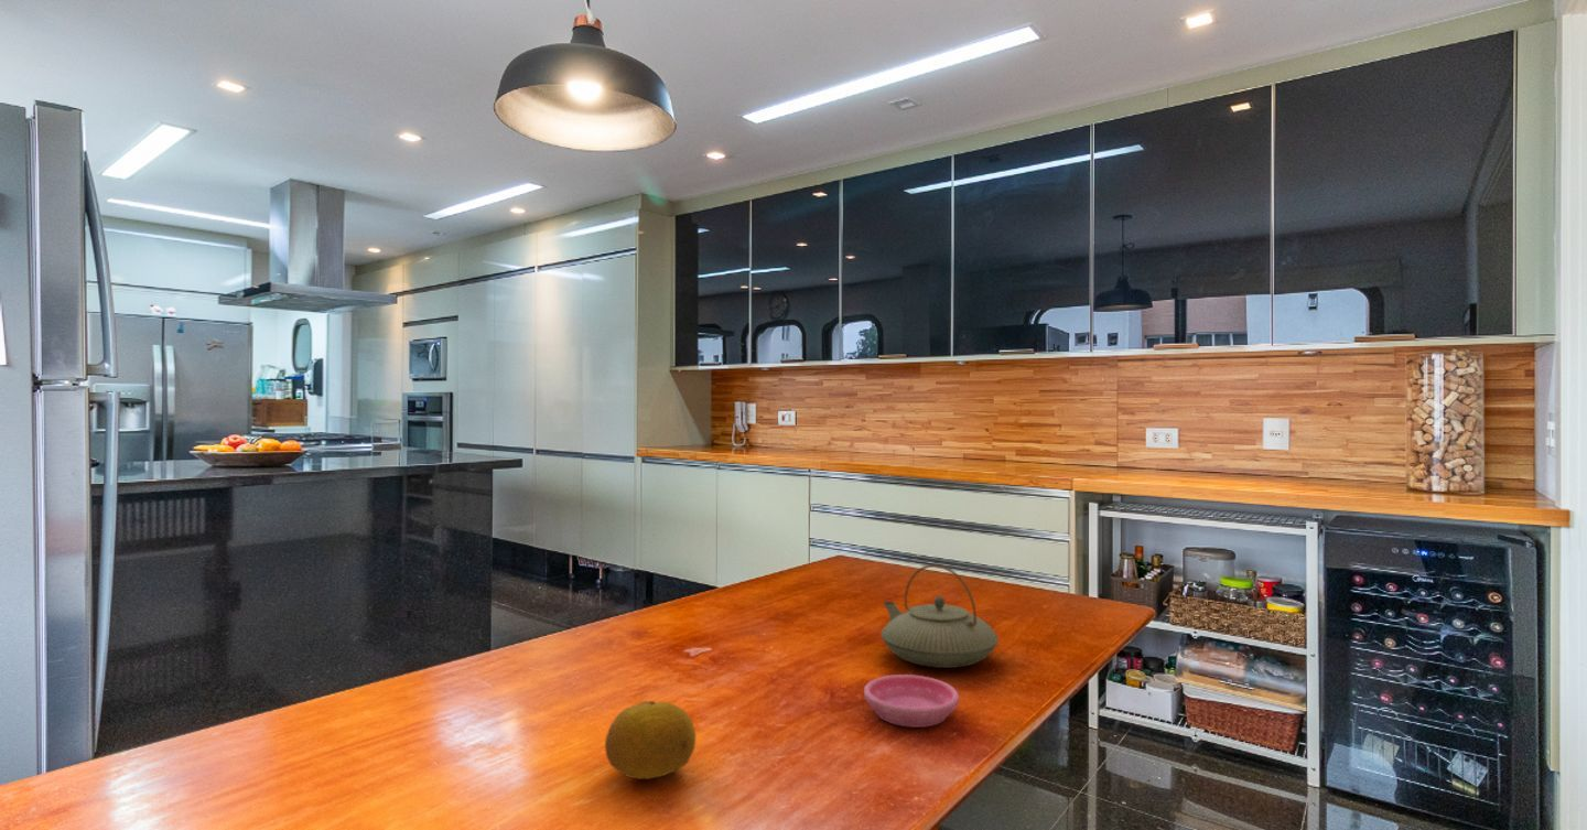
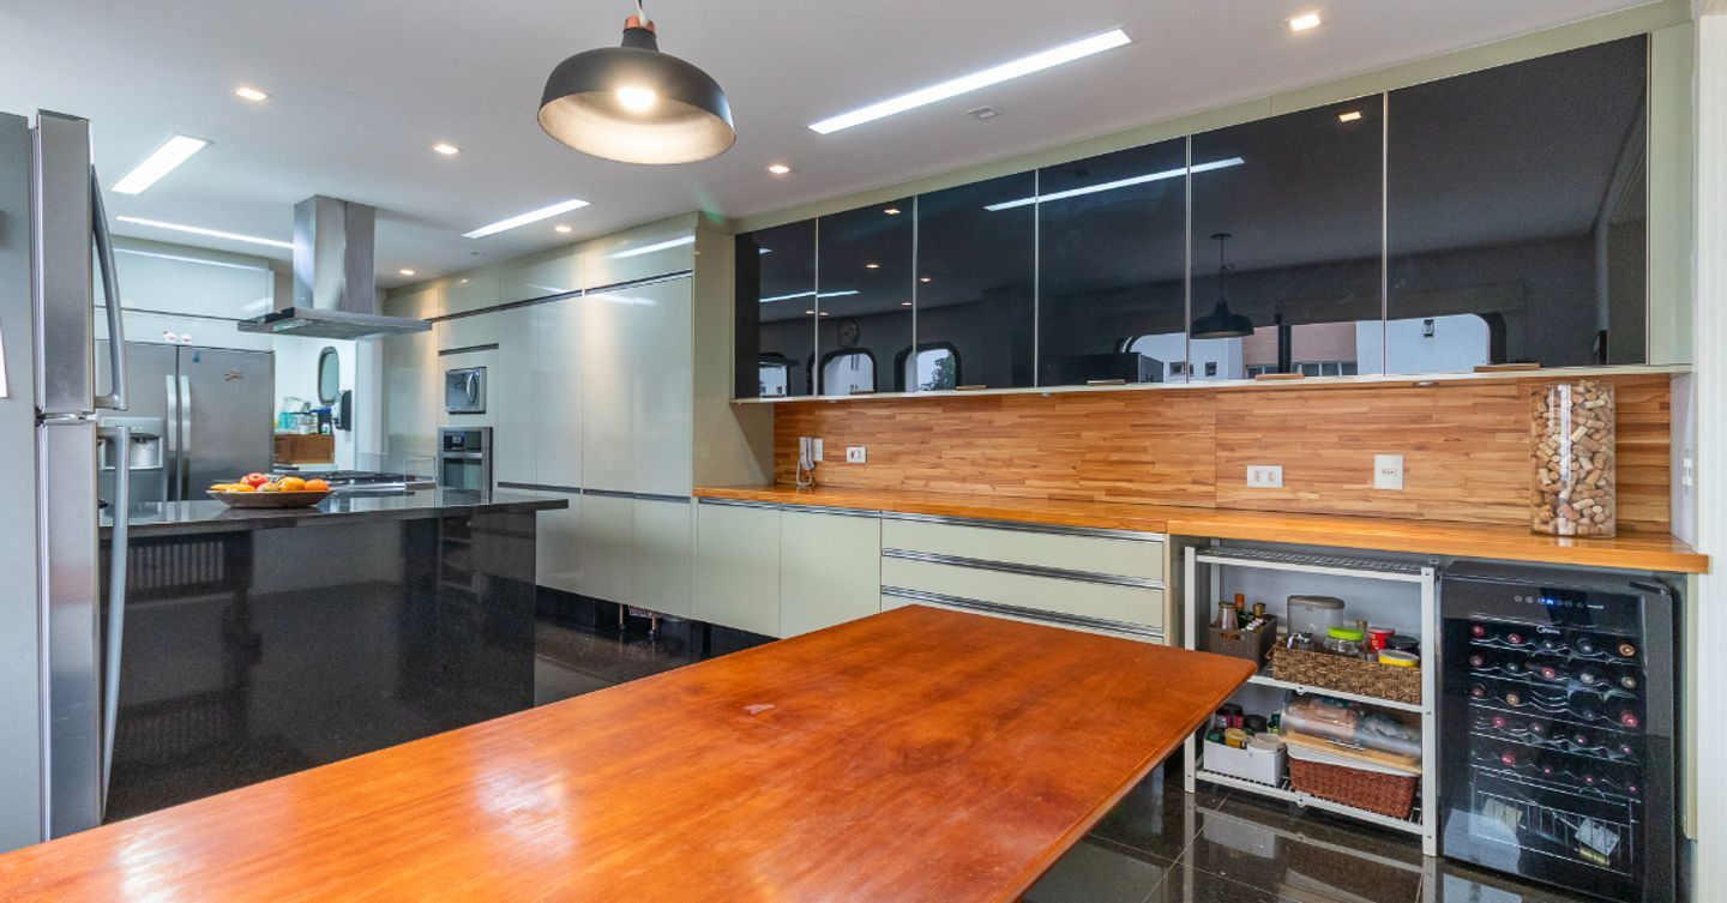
- teapot [881,563,1000,669]
- saucer [863,673,960,729]
- fruit [604,700,697,780]
